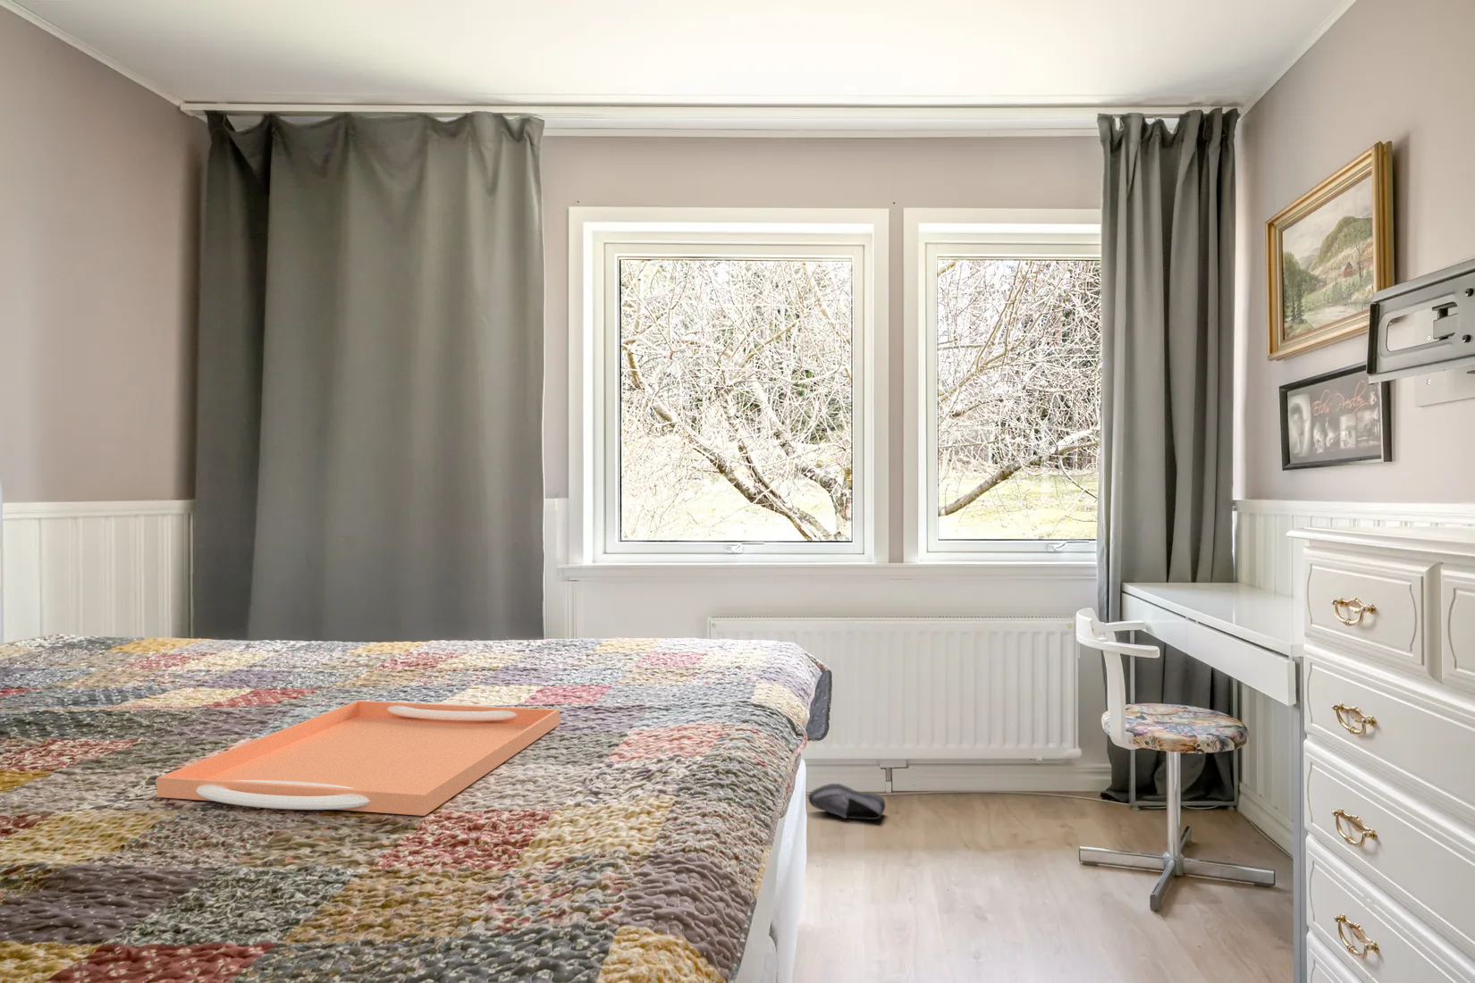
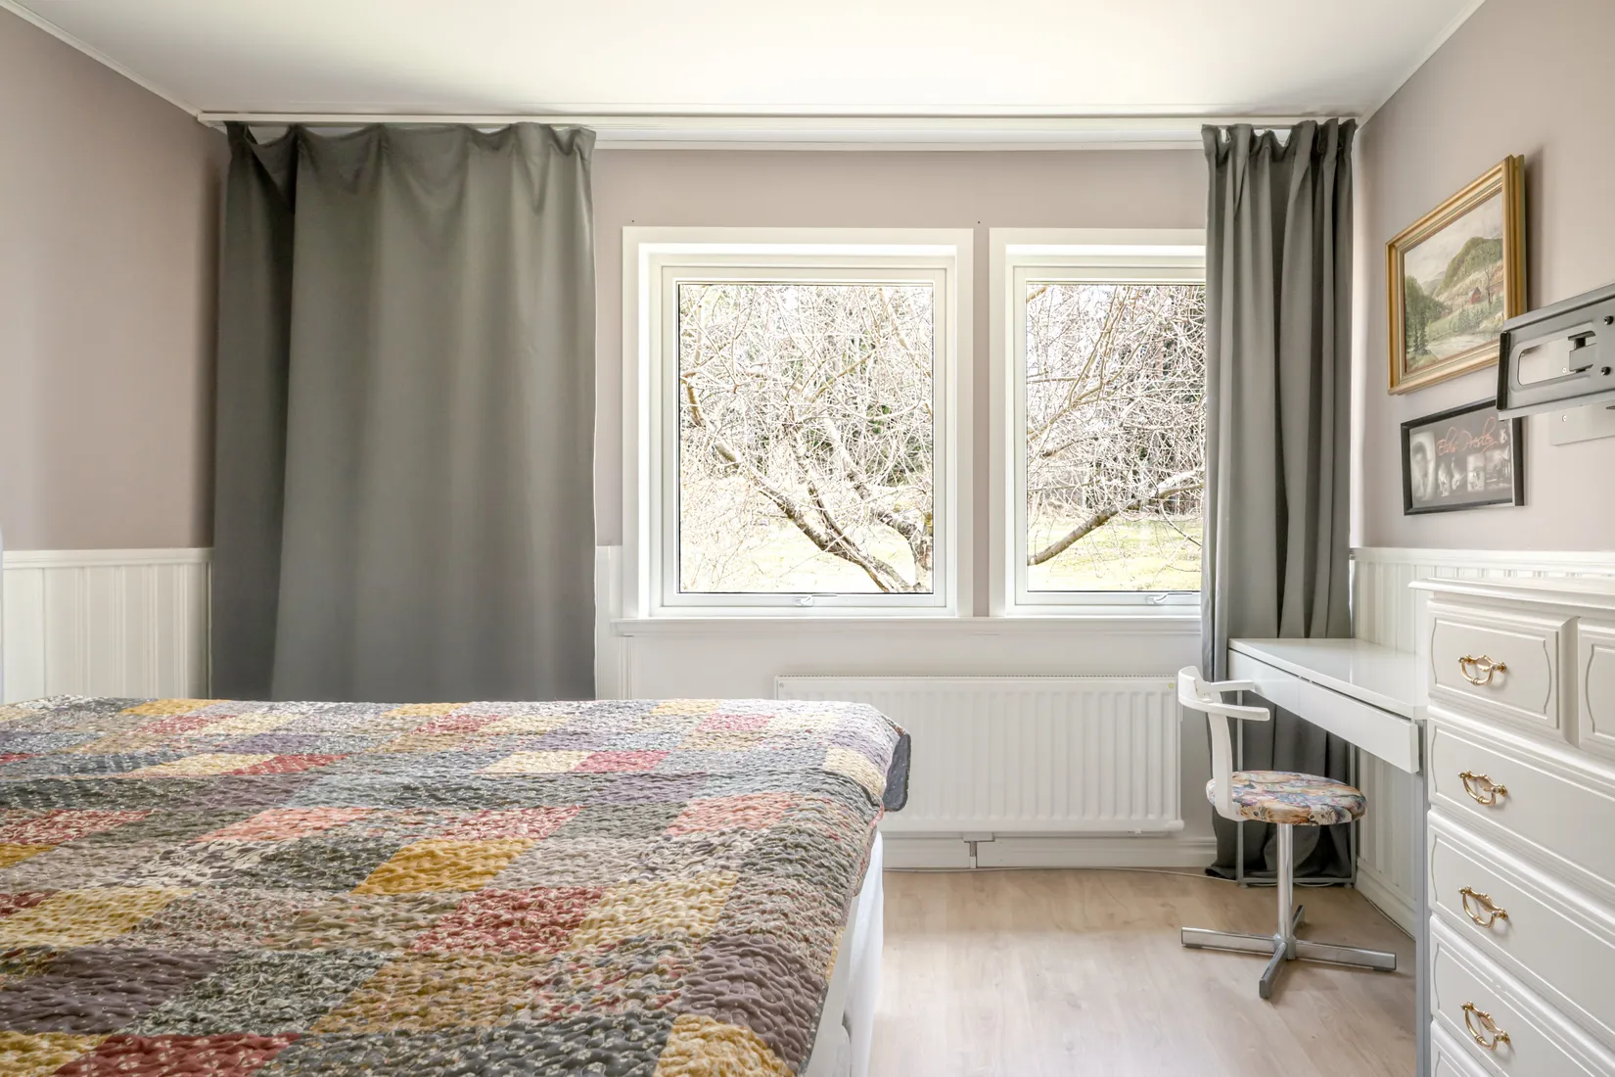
- serving tray [156,700,561,816]
- shoe [808,783,886,821]
